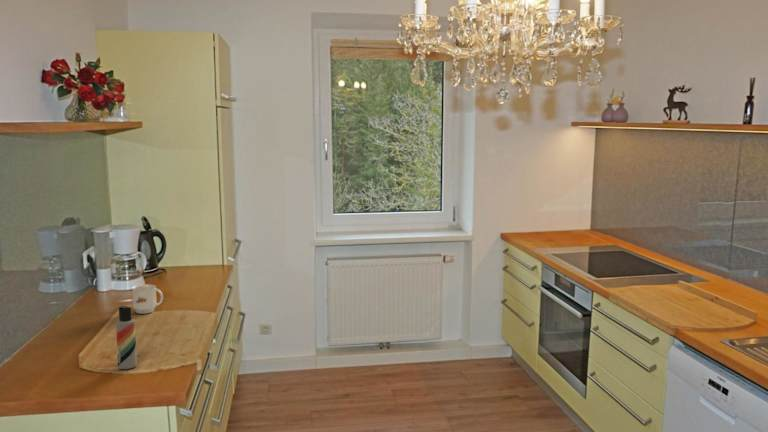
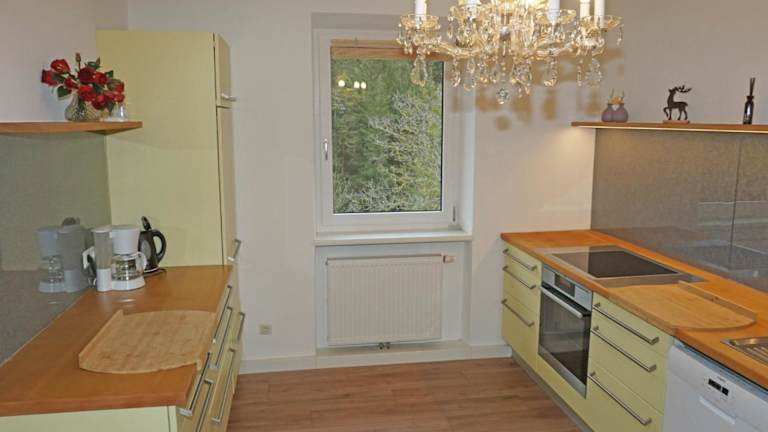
- mug [131,283,164,315]
- lotion bottle [115,305,138,370]
